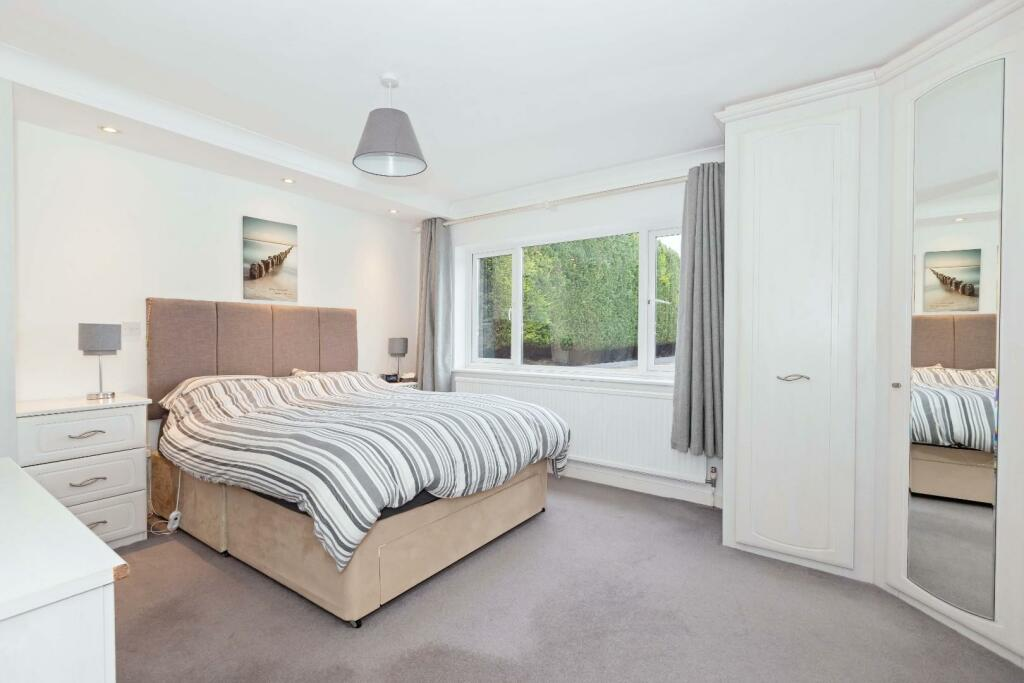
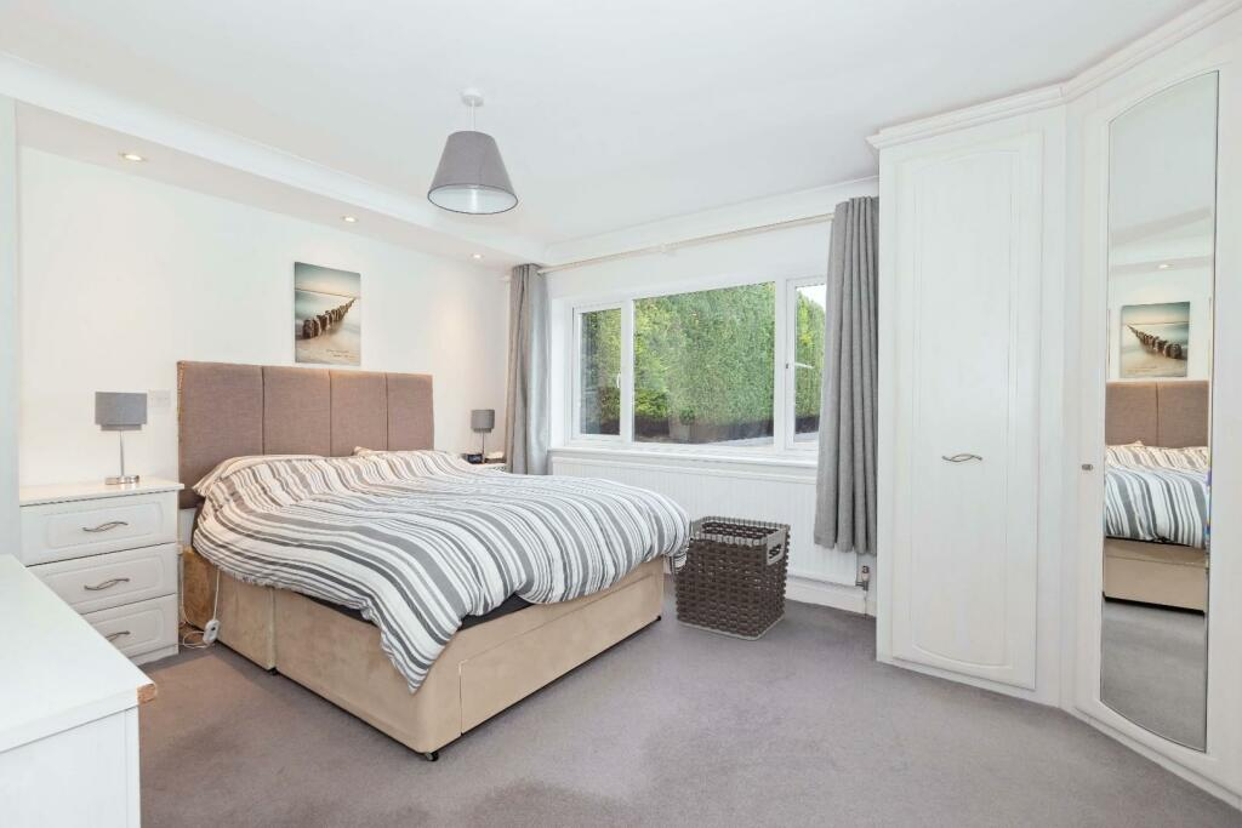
+ clothes hamper [673,515,792,641]
